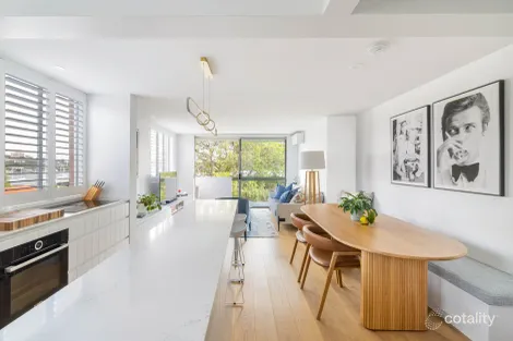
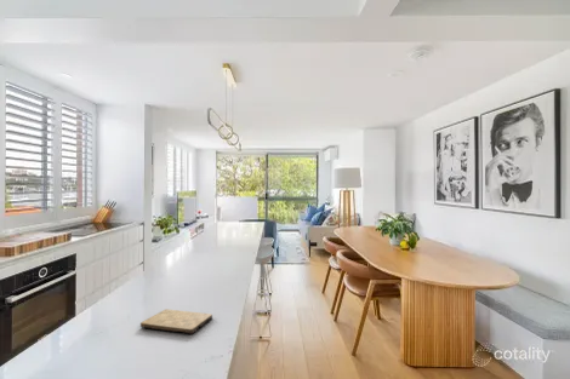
+ cutting board [139,308,213,335]
